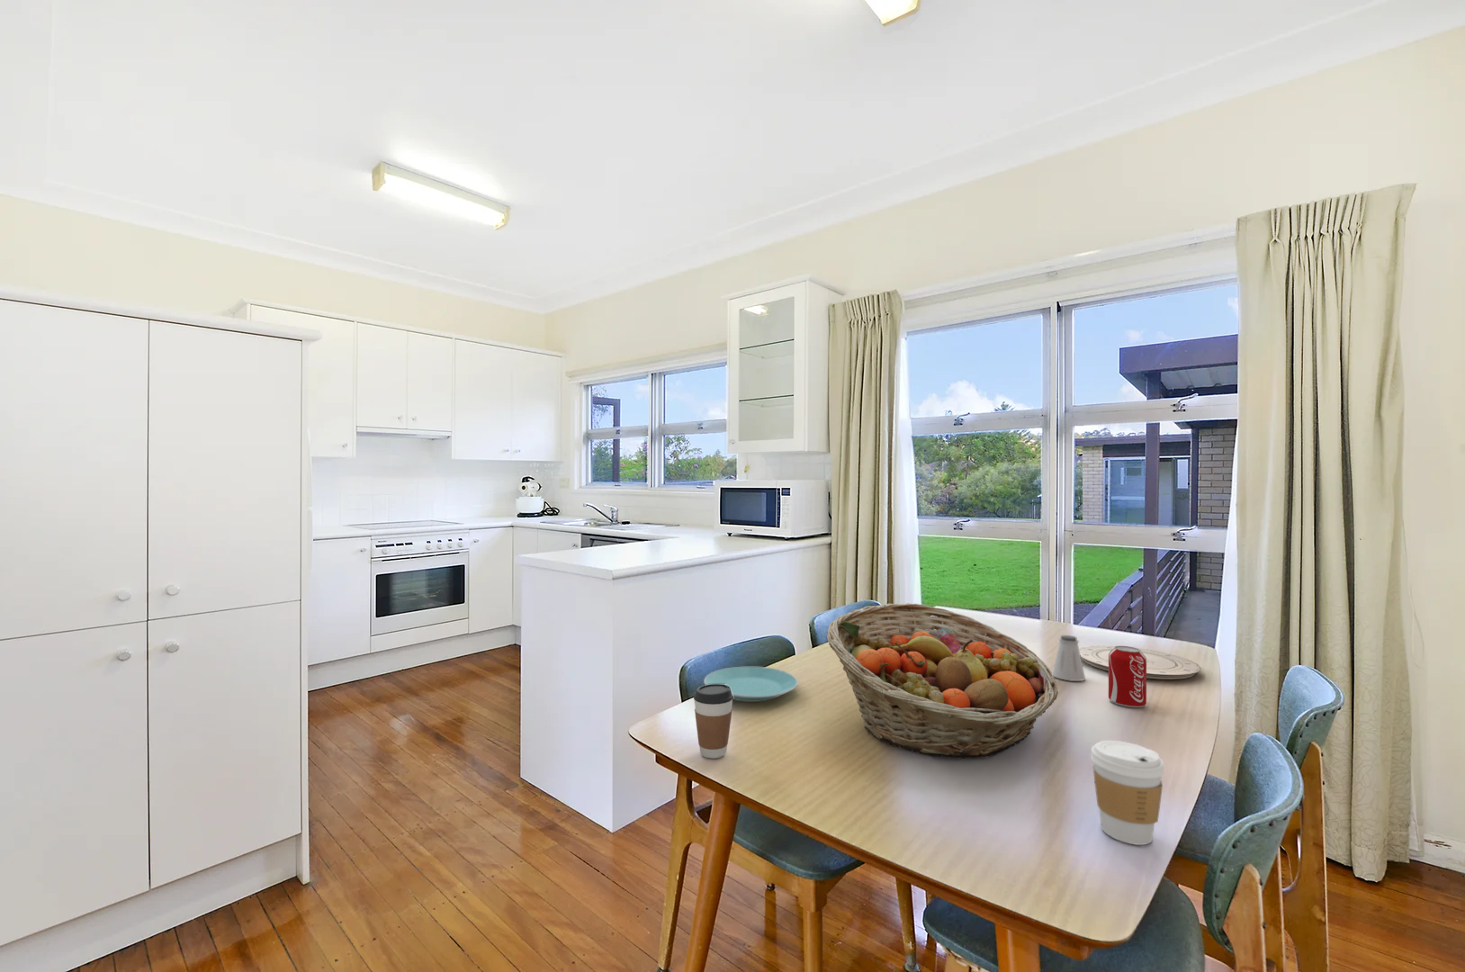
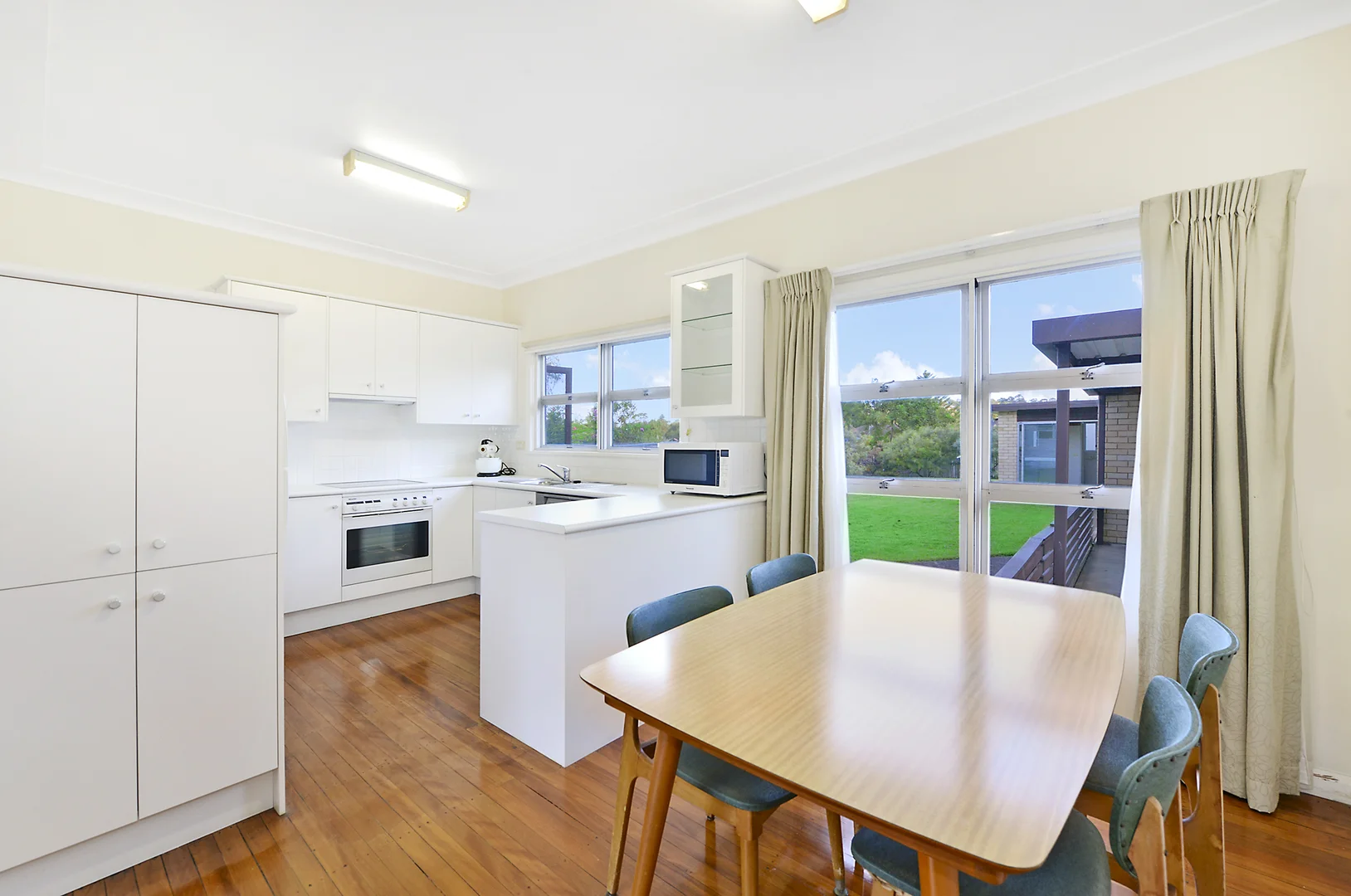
- plate [1079,644,1203,680]
- plate [703,666,799,703]
- coffee cup [1090,740,1166,846]
- saltshaker [1052,635,1087,682]
- coffee cup [693,685,733,759]
- fruit basket [826,602,1059,759]
- beverage can [1108,645,1147,708]
